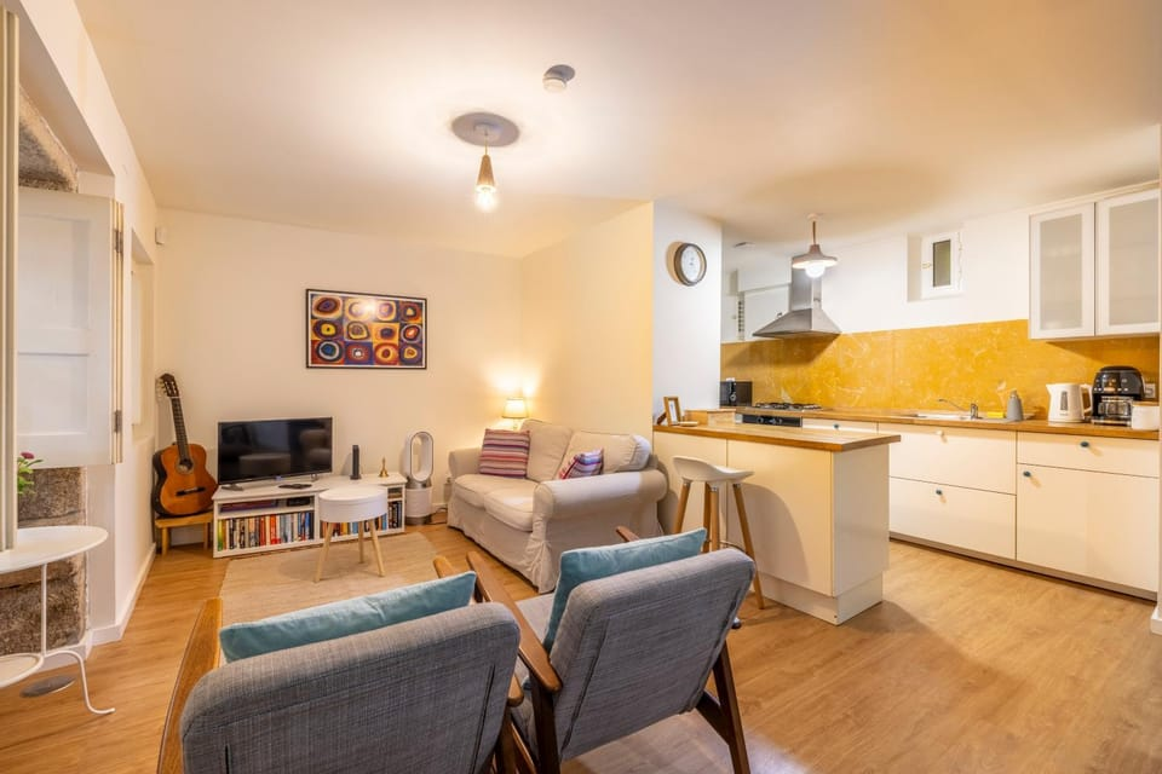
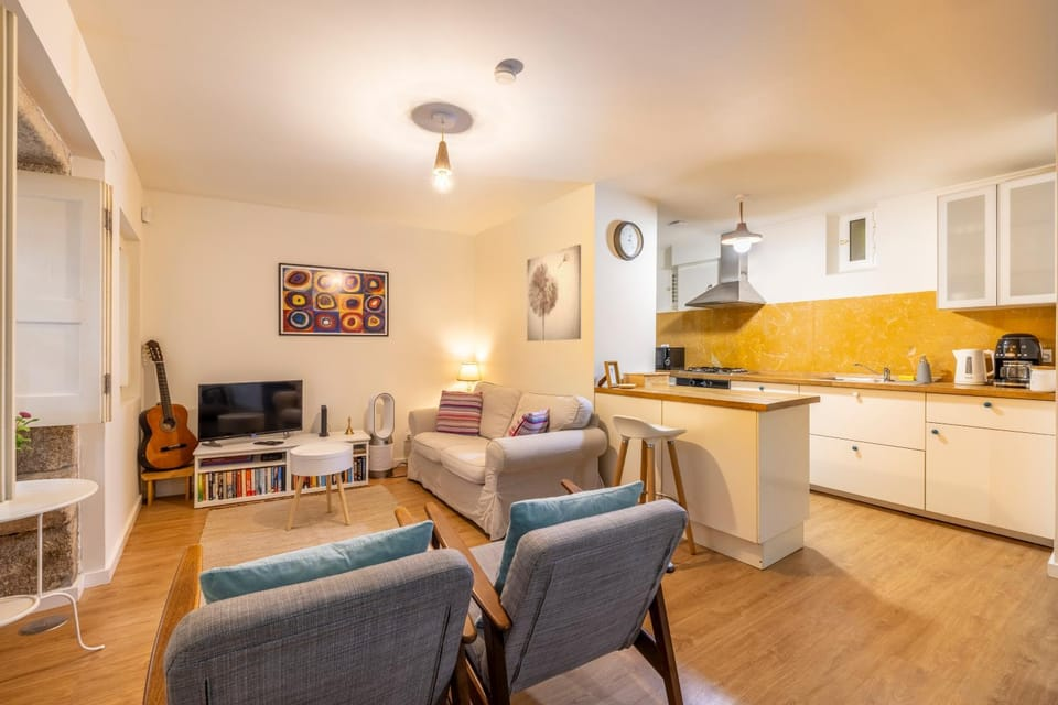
+ wall art [526,243,582,343]
